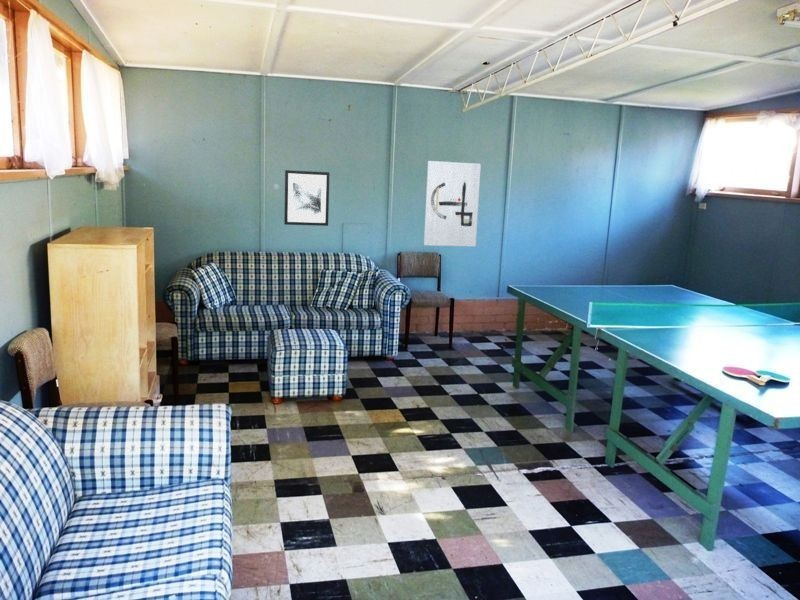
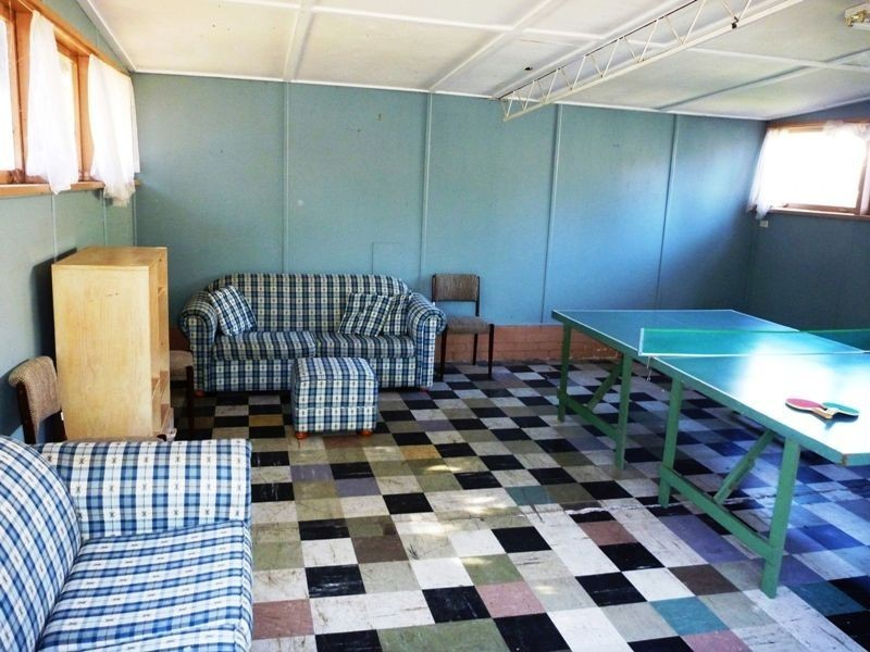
- wall art [423,160,482,247]
- wall art [283,169,331,227]
